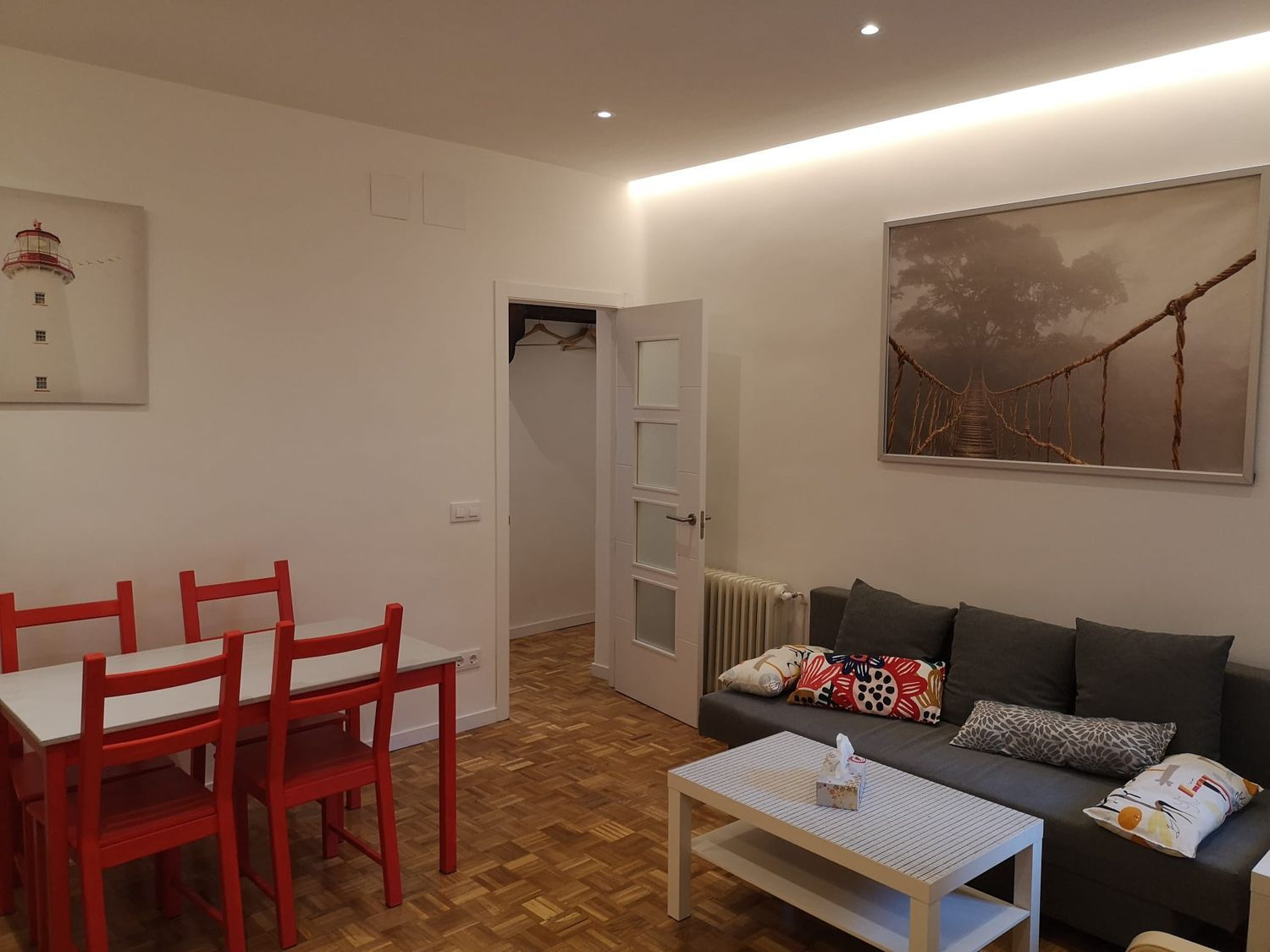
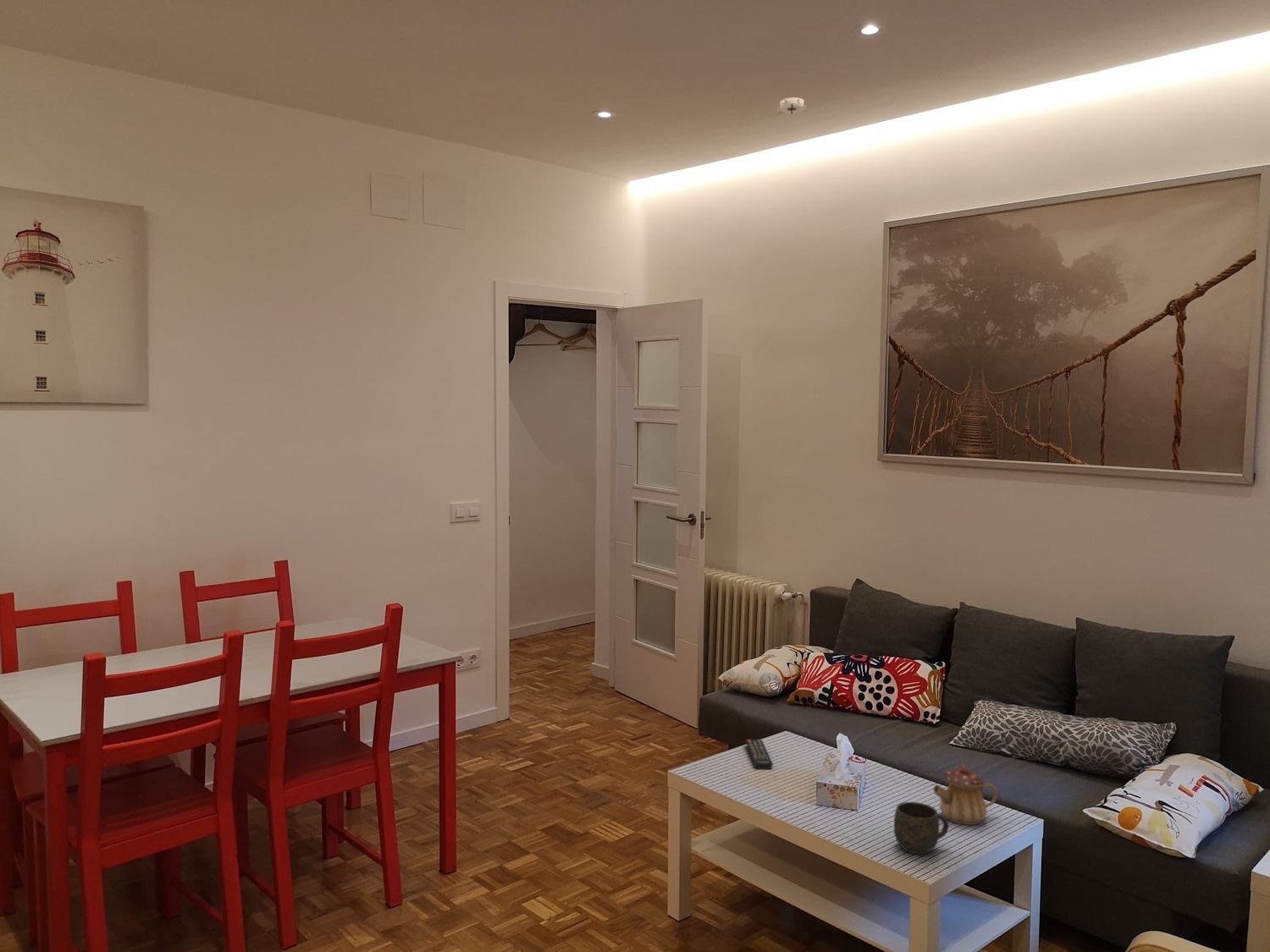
+ teapot [932,763,998,826]
+ mug [893,801,950,855]
+ smoke detector [775,96,807,116]
+ remote control [744,739,774,770]
